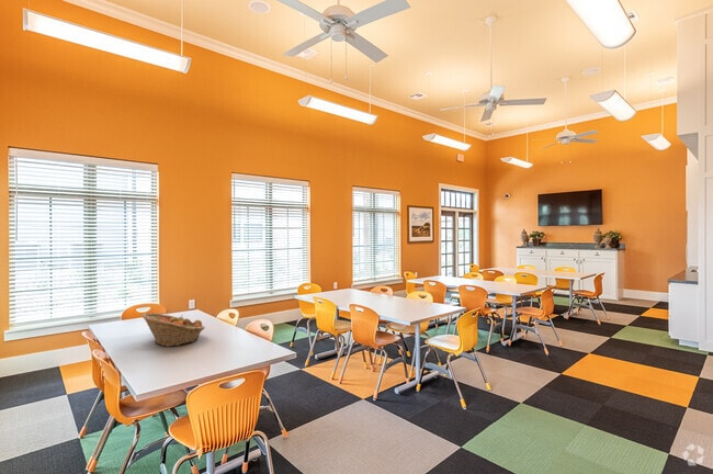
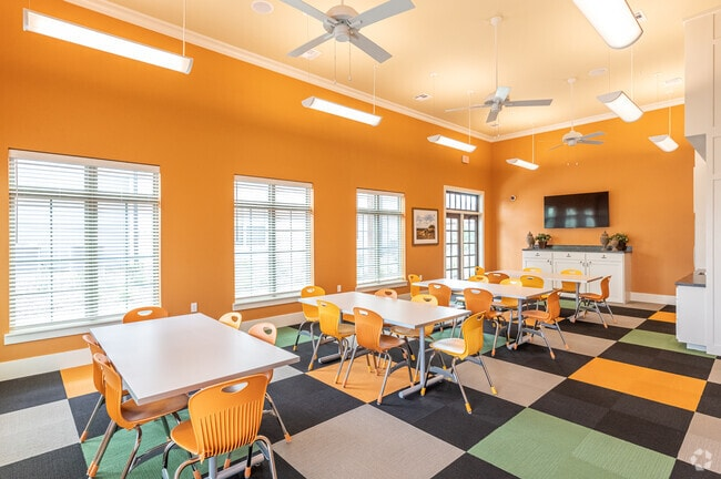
- fruit basket [142,312,206,348]
